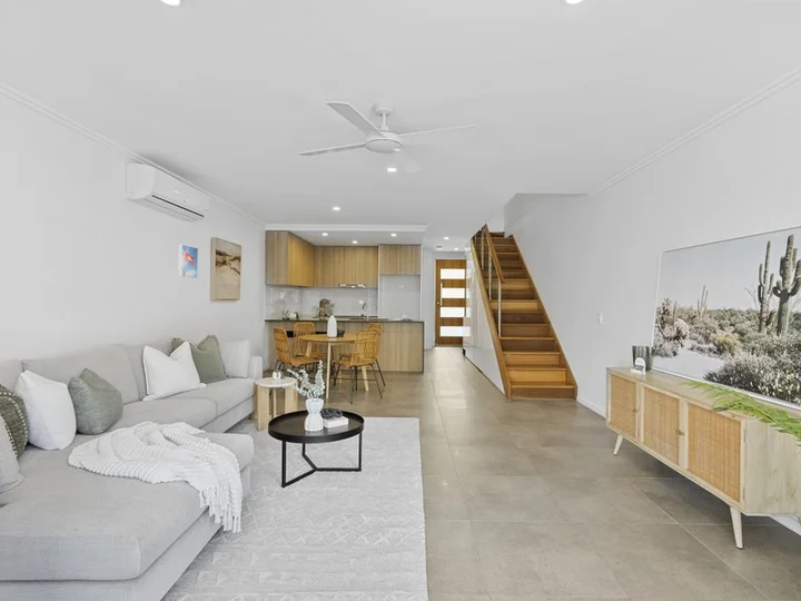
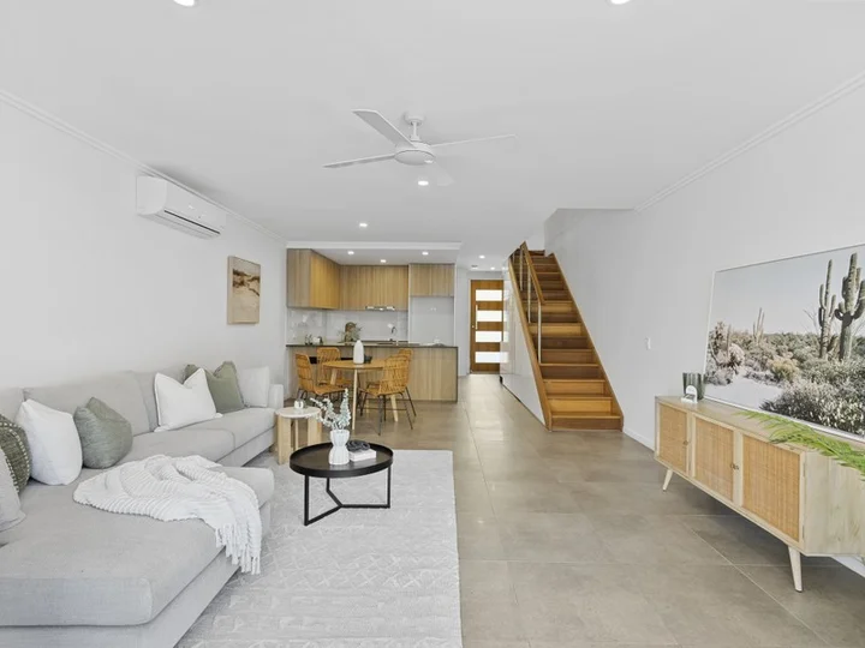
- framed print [177,243,199,279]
